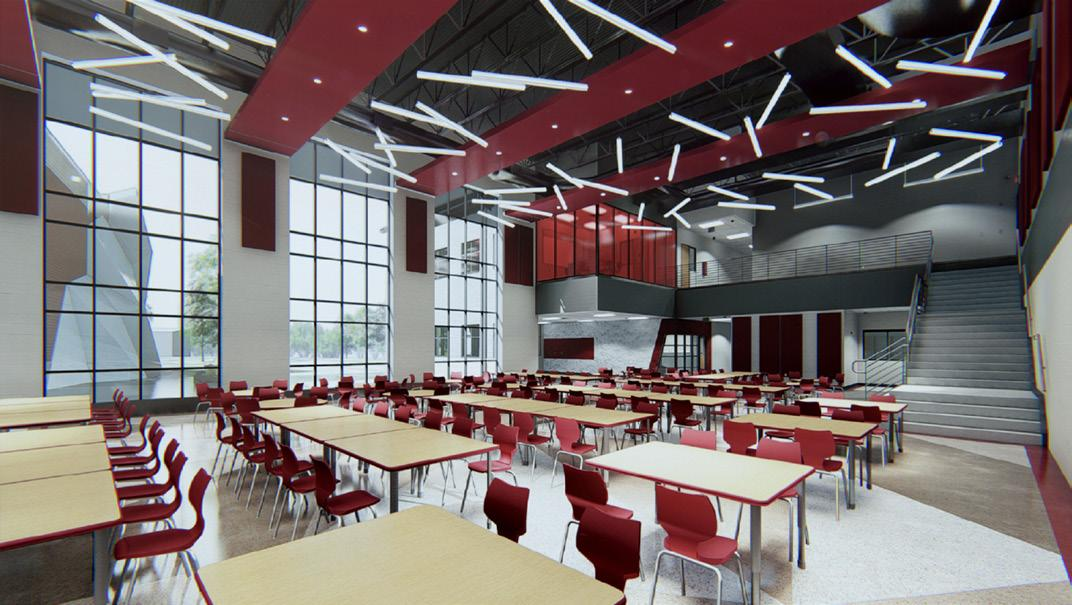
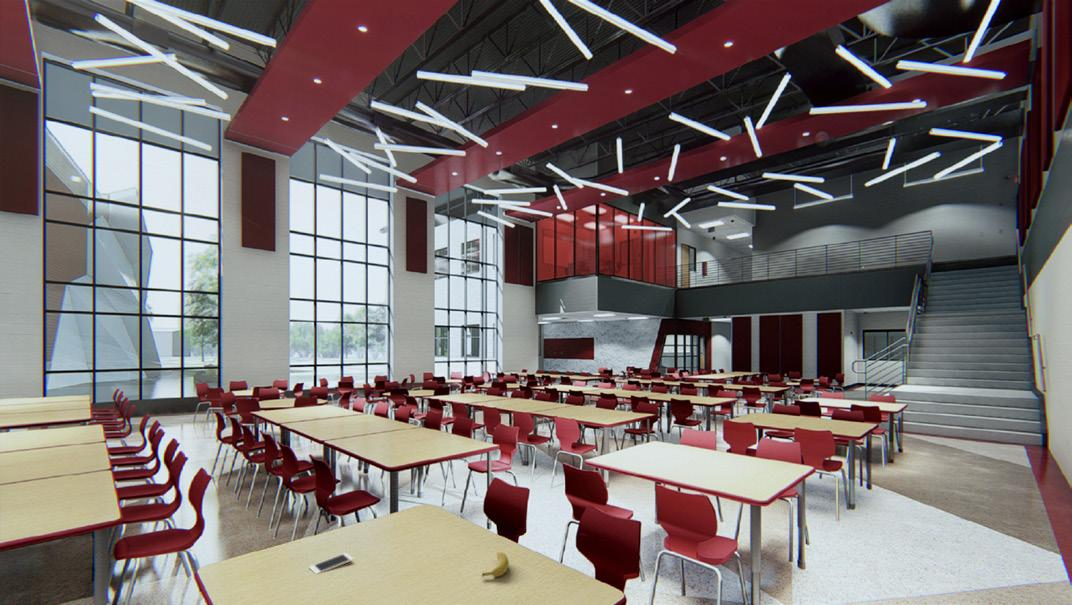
+ cell phone [308,552,354,575]
+ banana [481,551,510,578]
